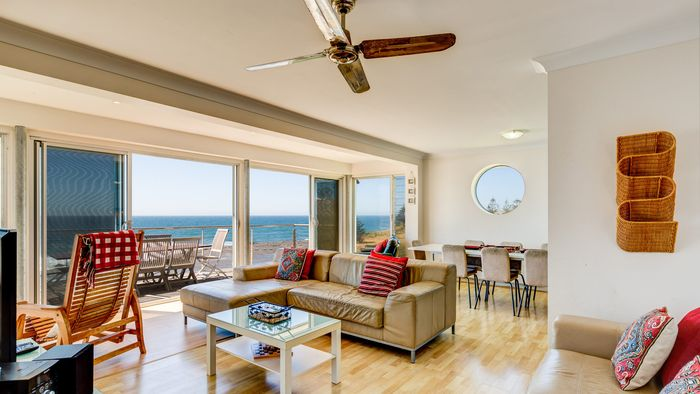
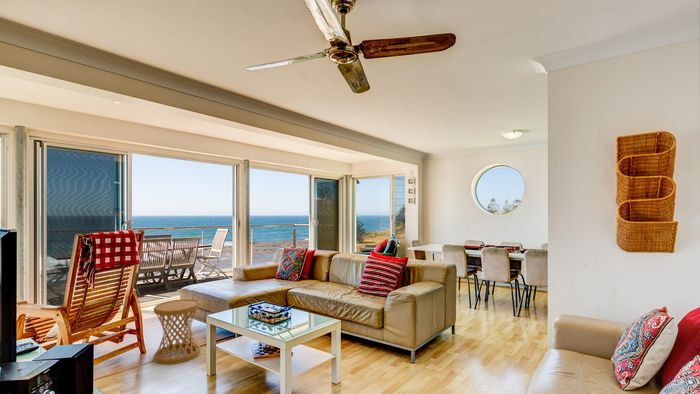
+ side table [153,298,201,365]
